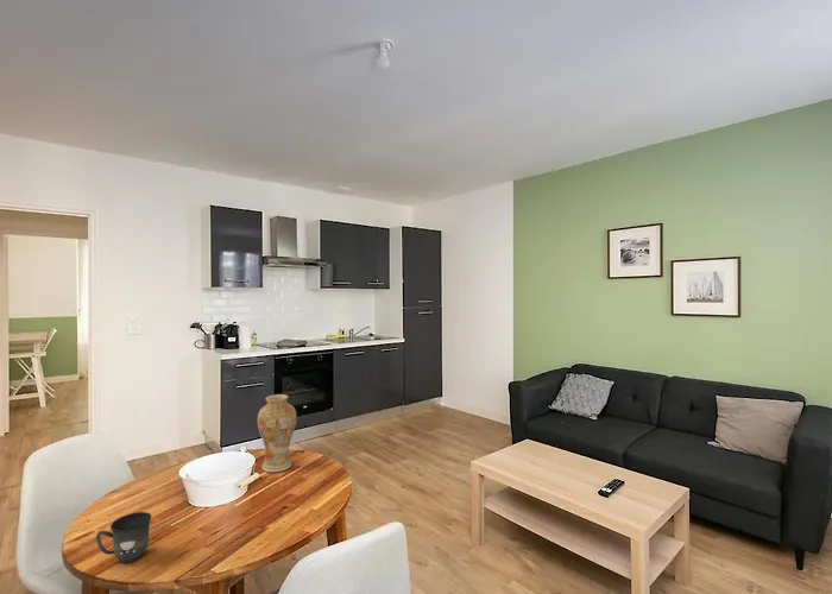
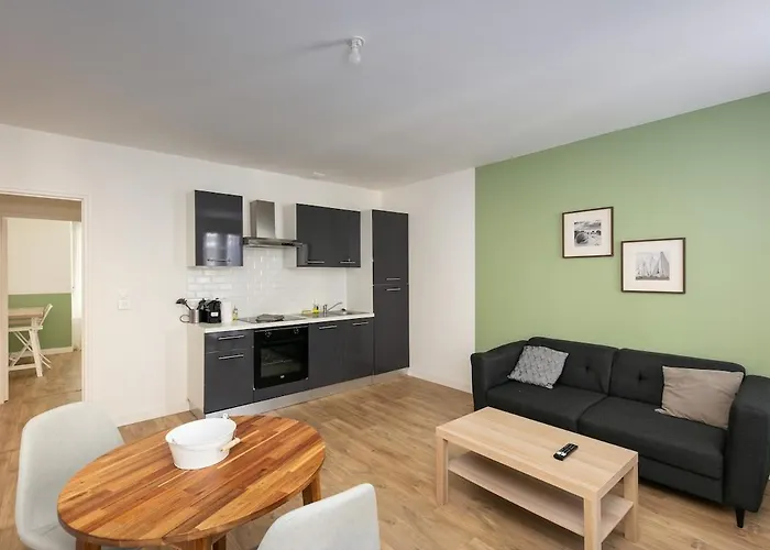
- vase [257,393,298,473]
- mug [95,511,152,564]
